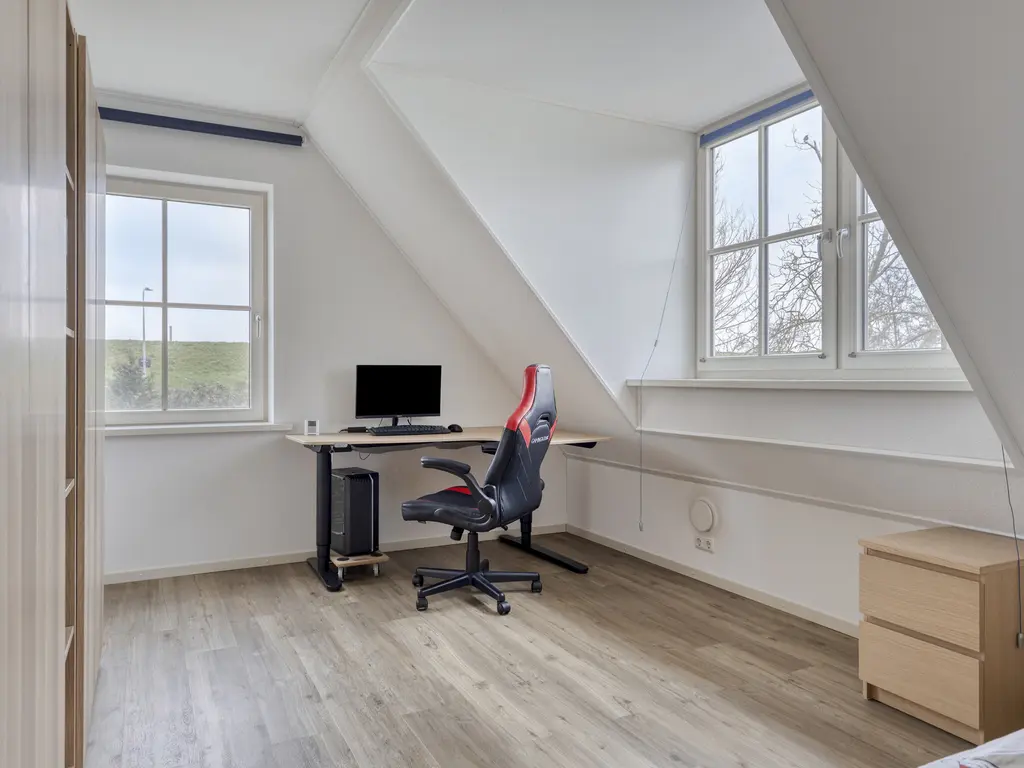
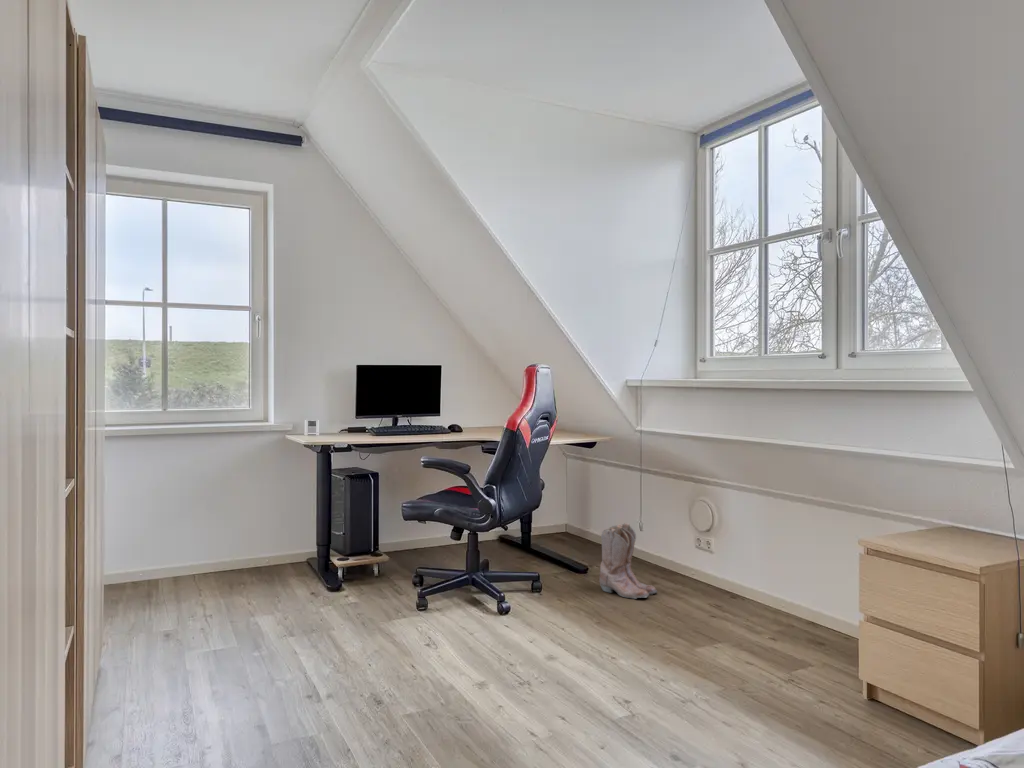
+ boots [599,522,658,600]
